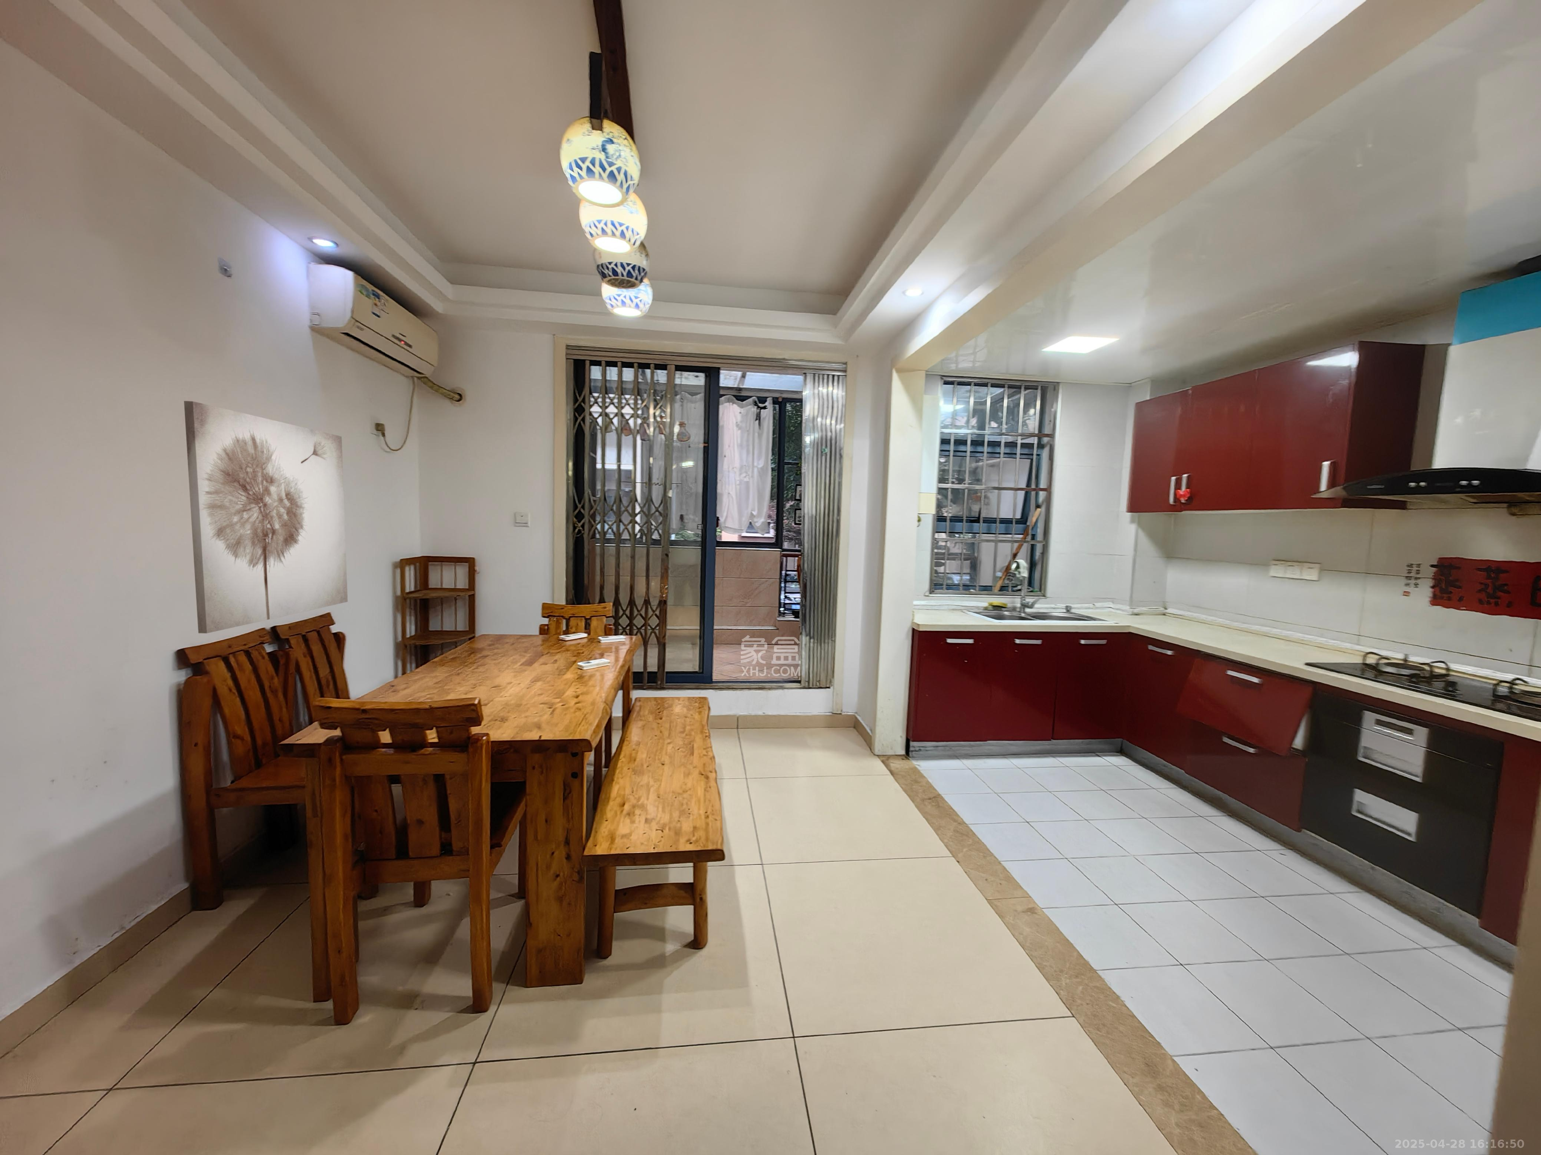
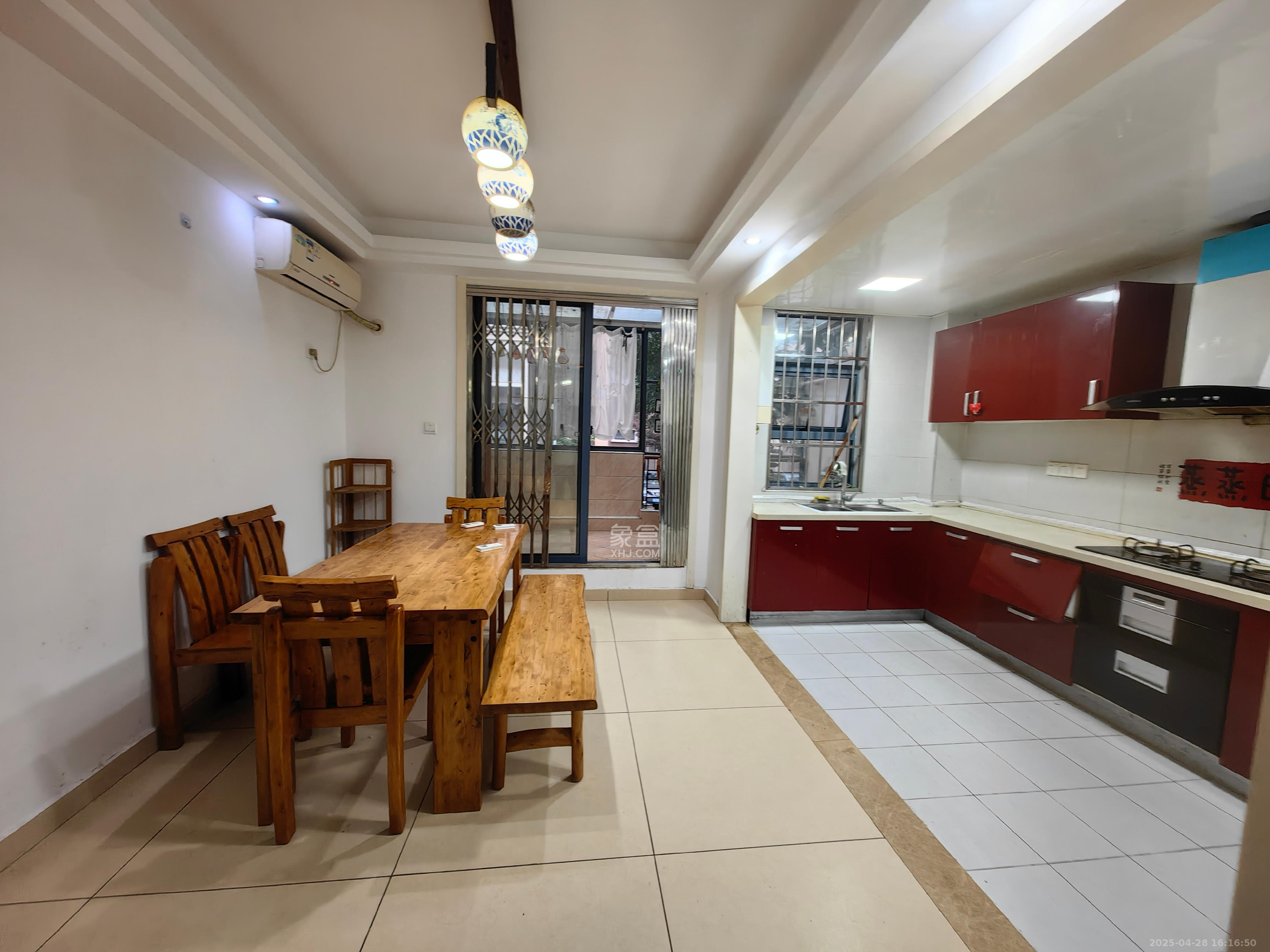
- wall art [183,400,348,633]
